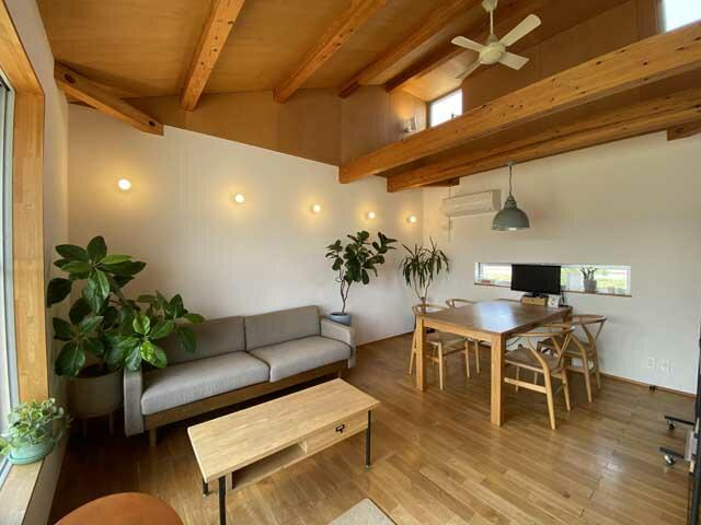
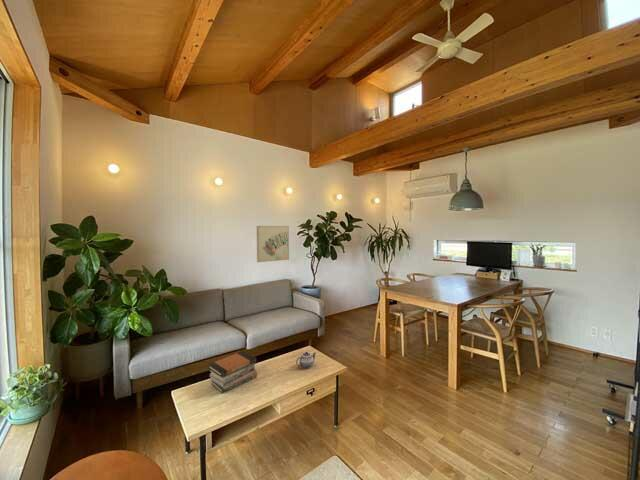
+ teapot [295,351,317,369]
+ wall art [256,225,290,263]
+ book stack [207,350,258,394]
